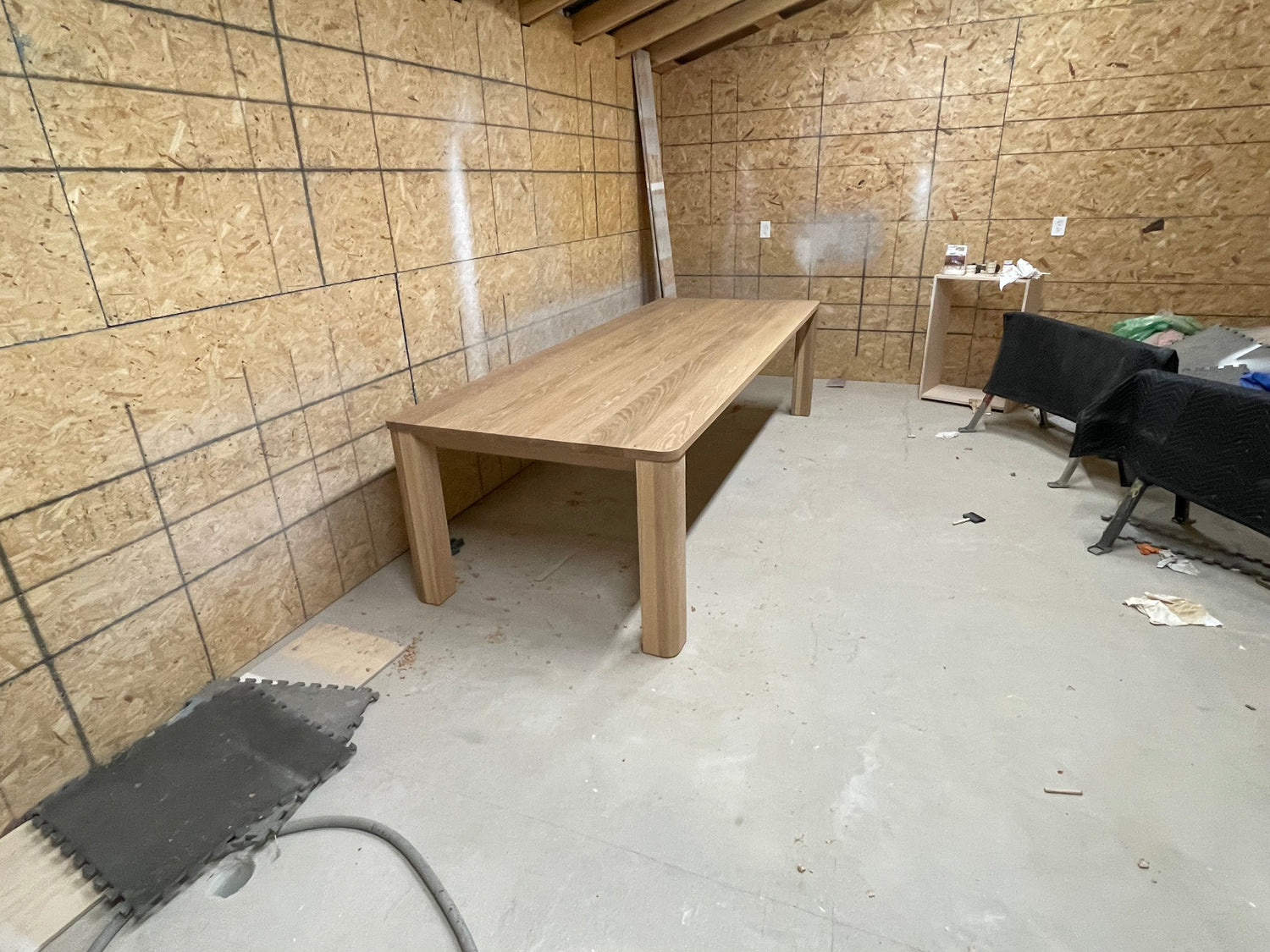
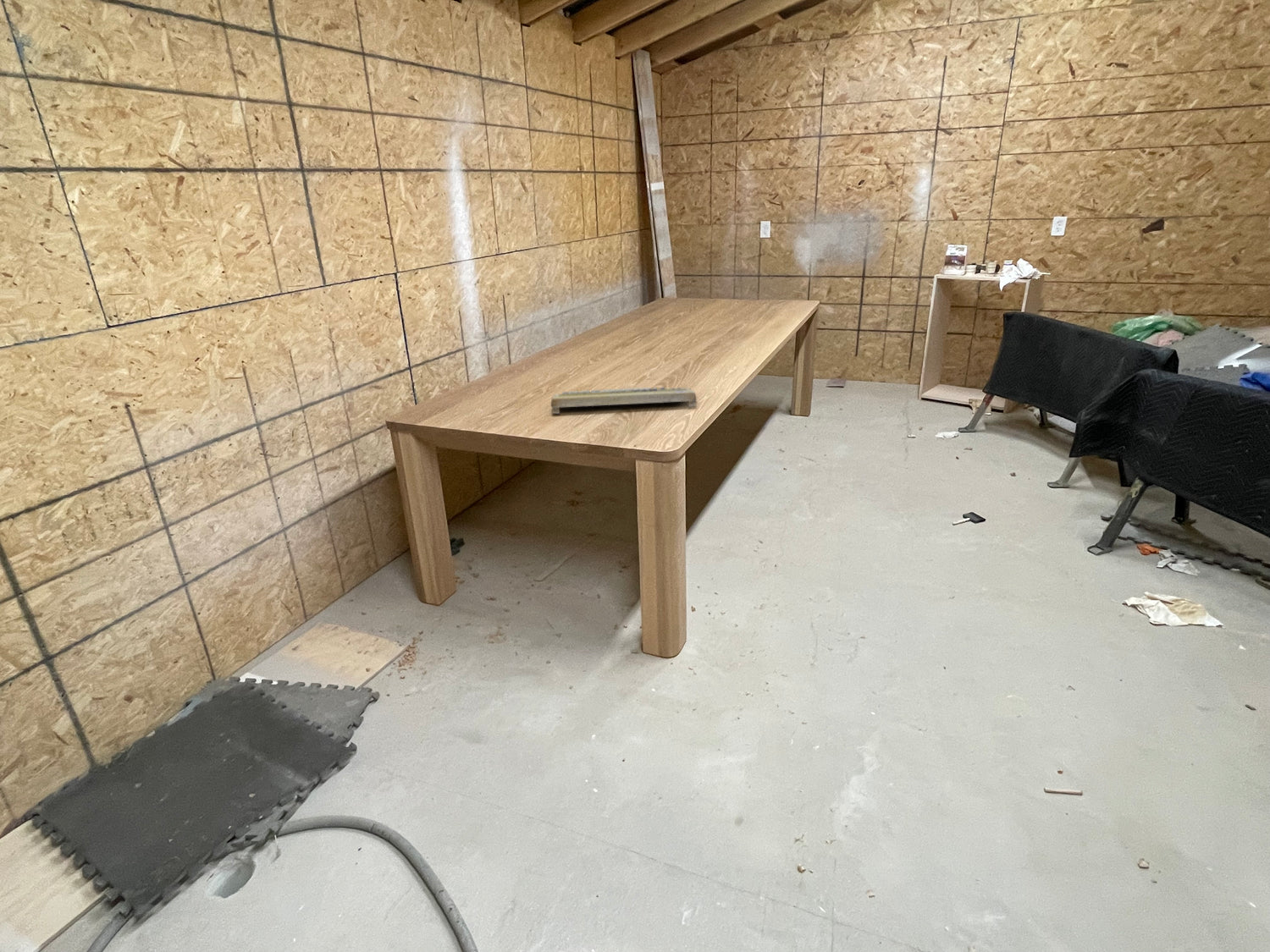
+ computer keyboard [550,386,699,415]
